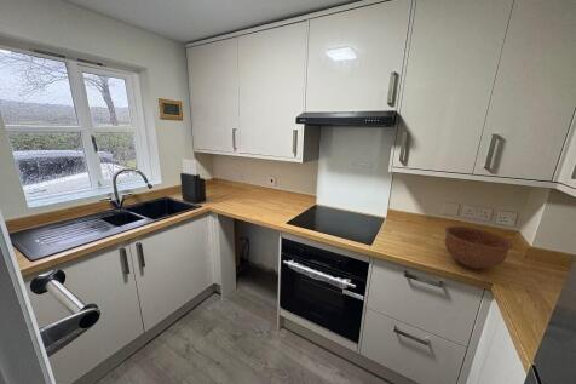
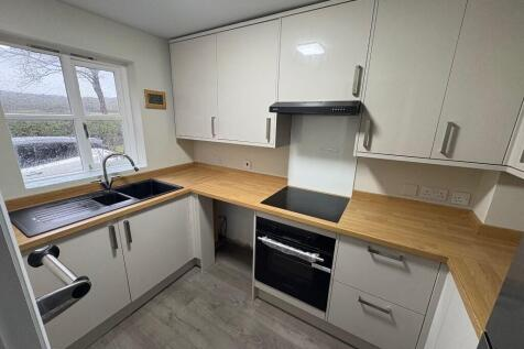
- bowl [443,224,514,270]
- knife block [179,157,207,205]
